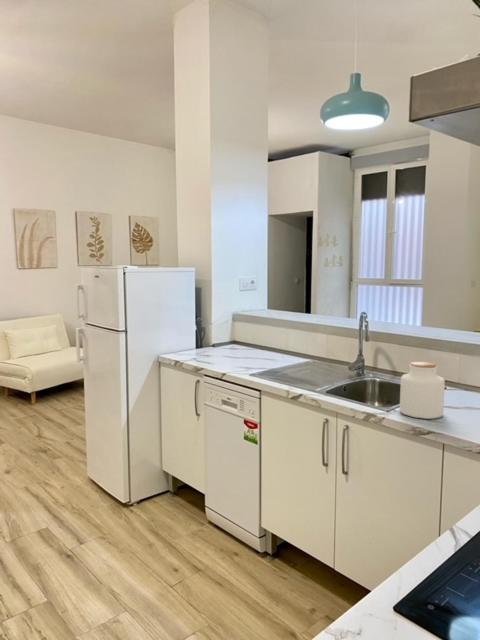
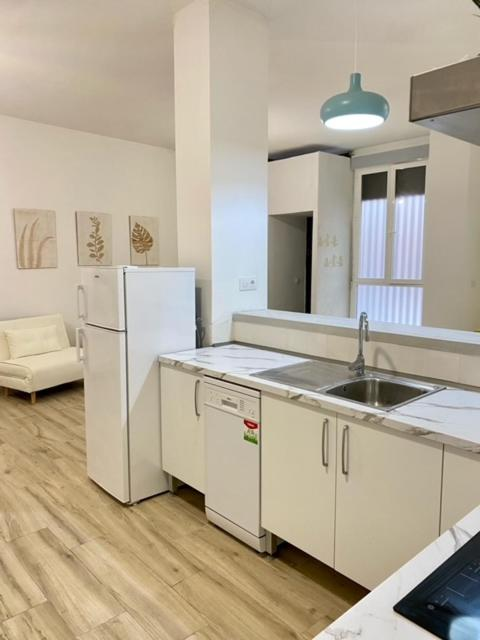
- jar [399,361,446,420]
